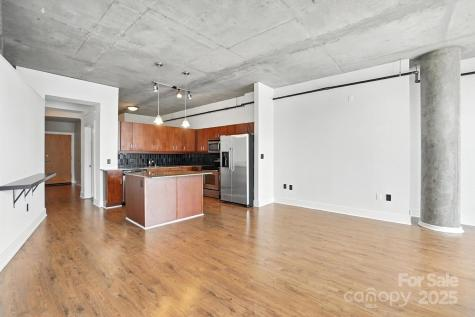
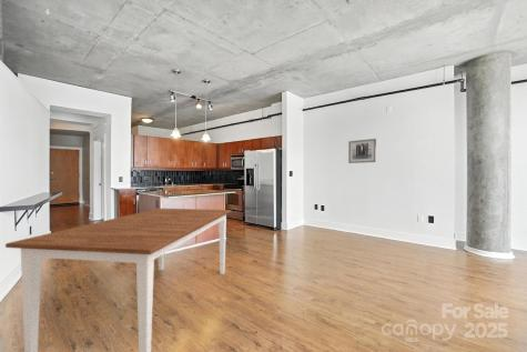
+ wall art [347,138,377,164]
+ dining table [4,208,232,352]
